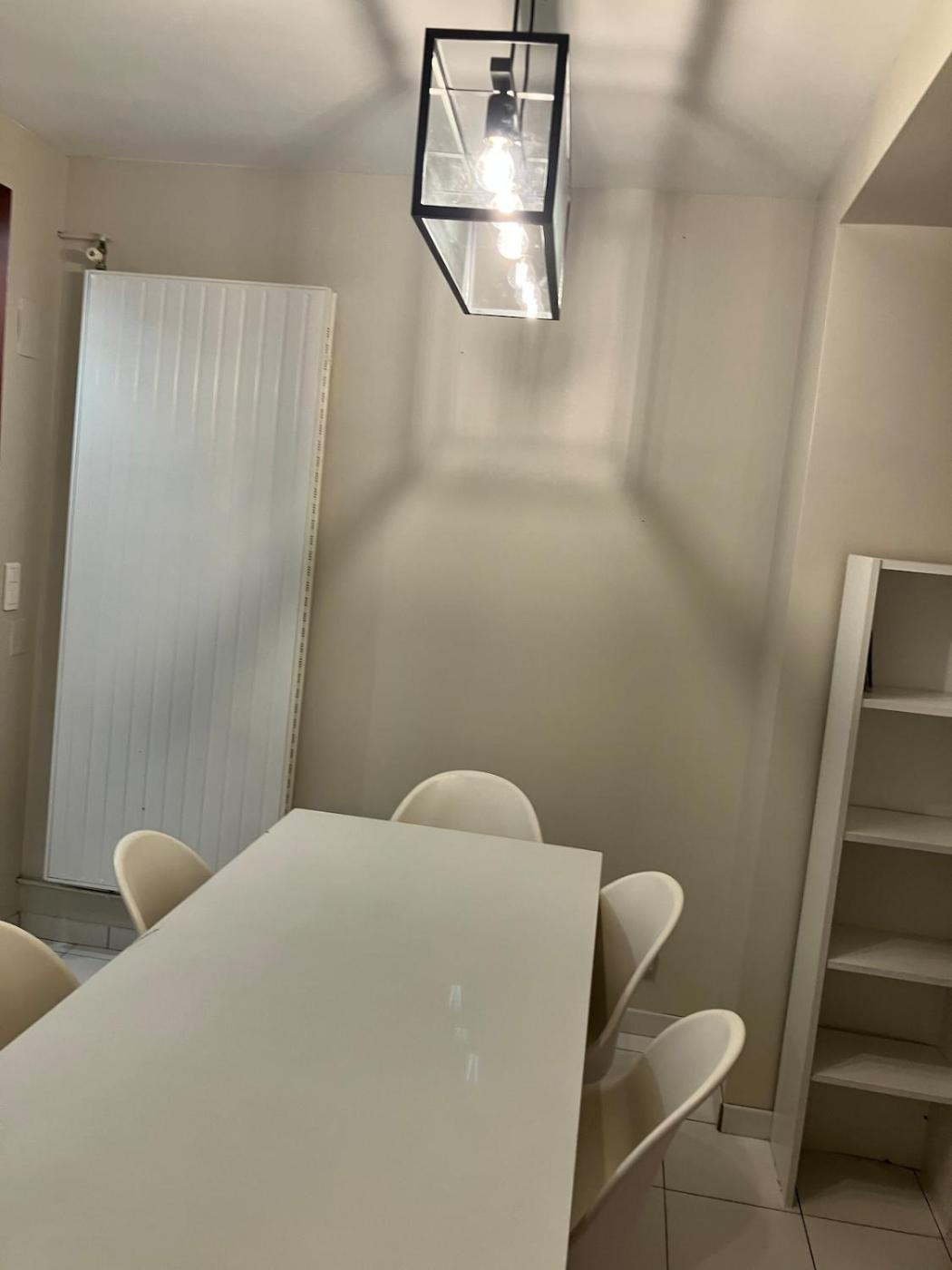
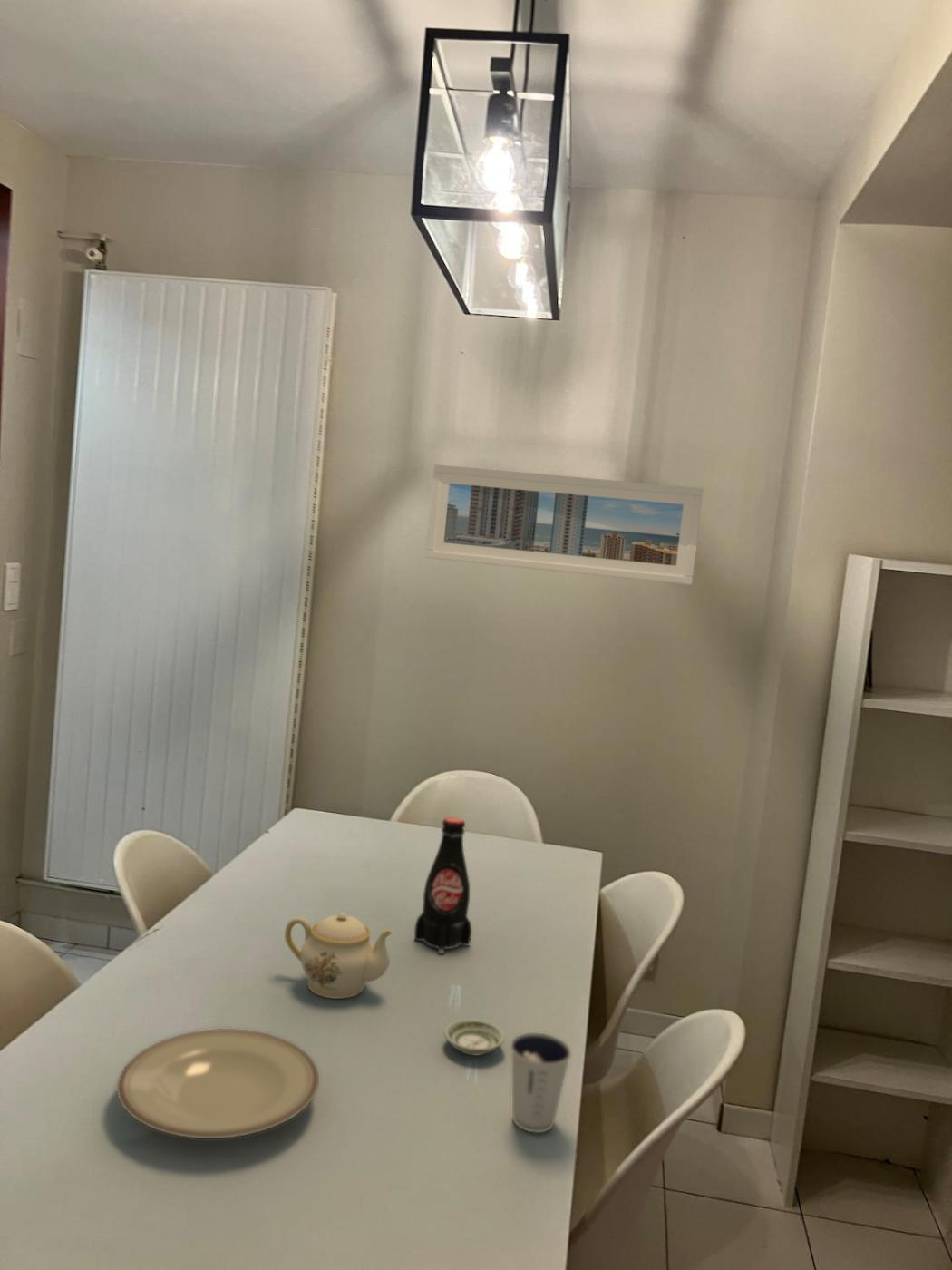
+ plate [116,1028,320,1139]
+ teapot [284,912,393,1000]
+ saucer [443,1019,505,1056]
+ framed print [425,464,704,586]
+ dixie cup [510,1032,572,1134]
+ bottle [413,816,473,954]
